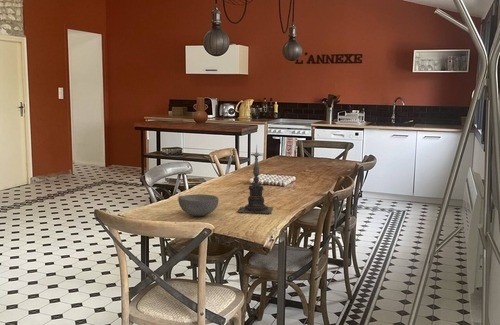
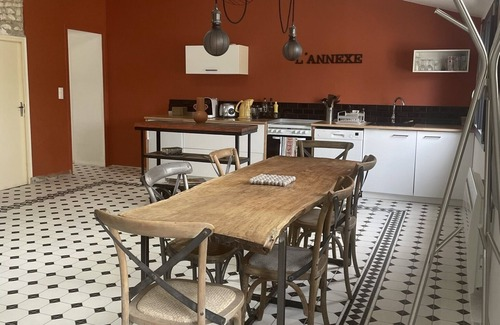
- bowl [177,193,220,217]
- candle holder [236,144,274,214]
